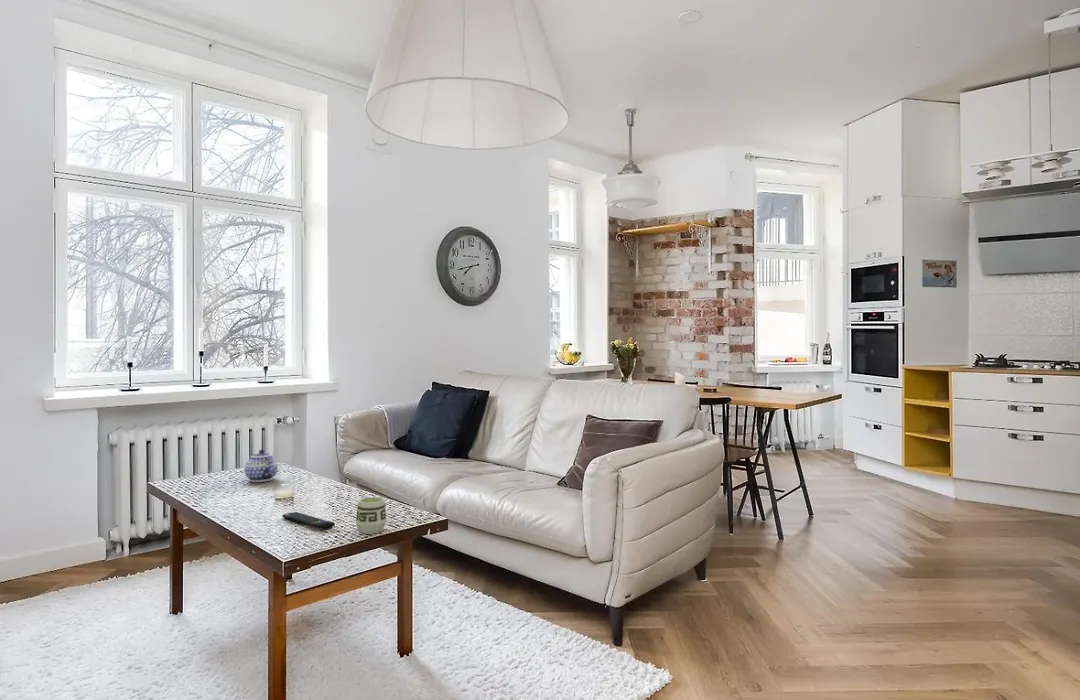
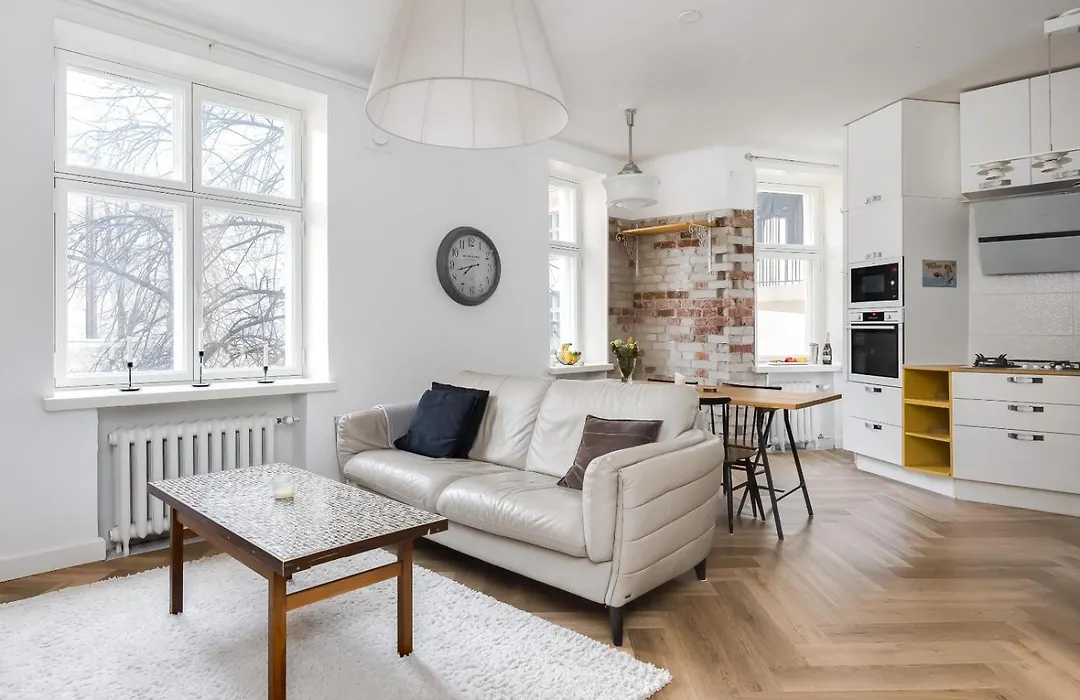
- remote control [281,511,336,531]
- teapot [244,449,279,483]
- cup [355,496,388,535]
